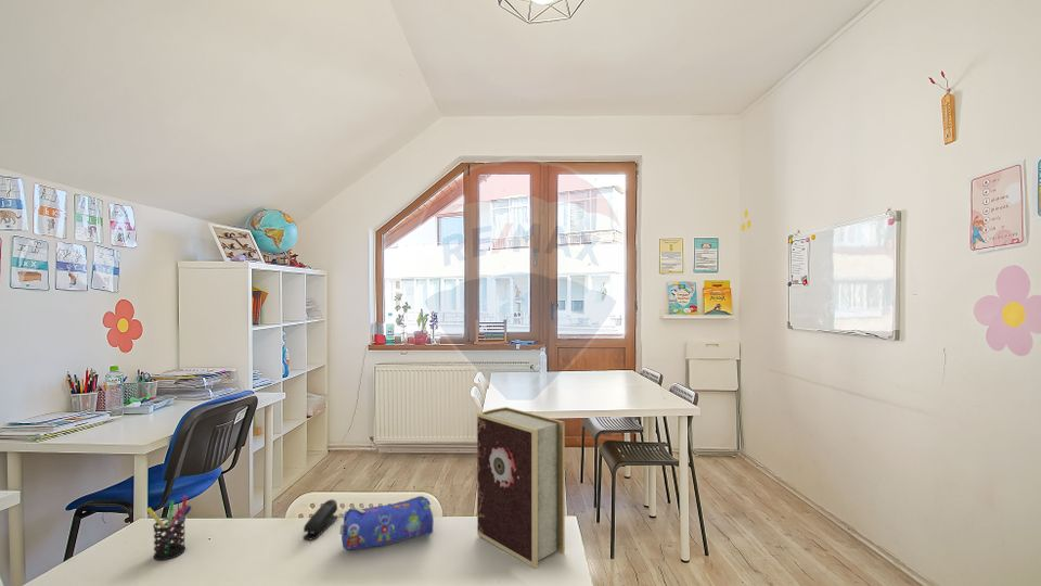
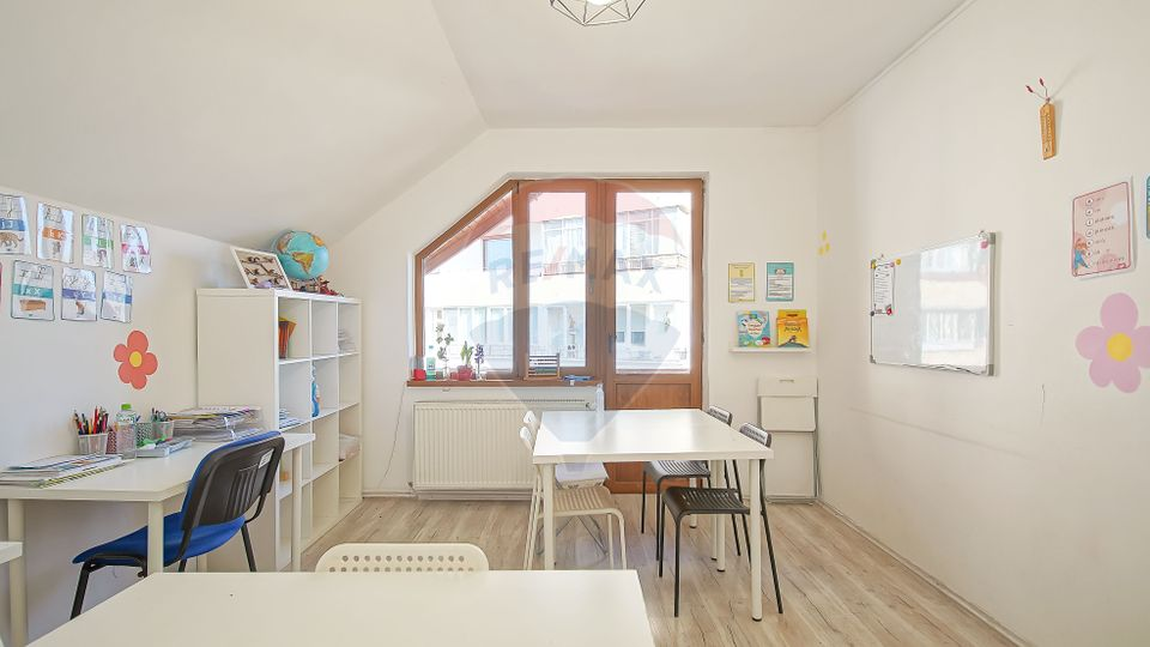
- pen holder [145,495,193,561]
- pencil case [338,495,435,551]
- stapler [301,498,339,540]
- book [476,406,566,570]
